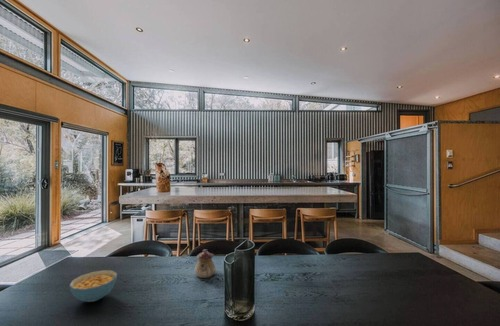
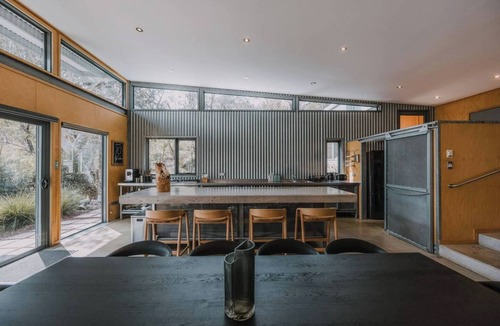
- teapot [194,248,217,279]
- cereal bowl [68,269,118,303]
